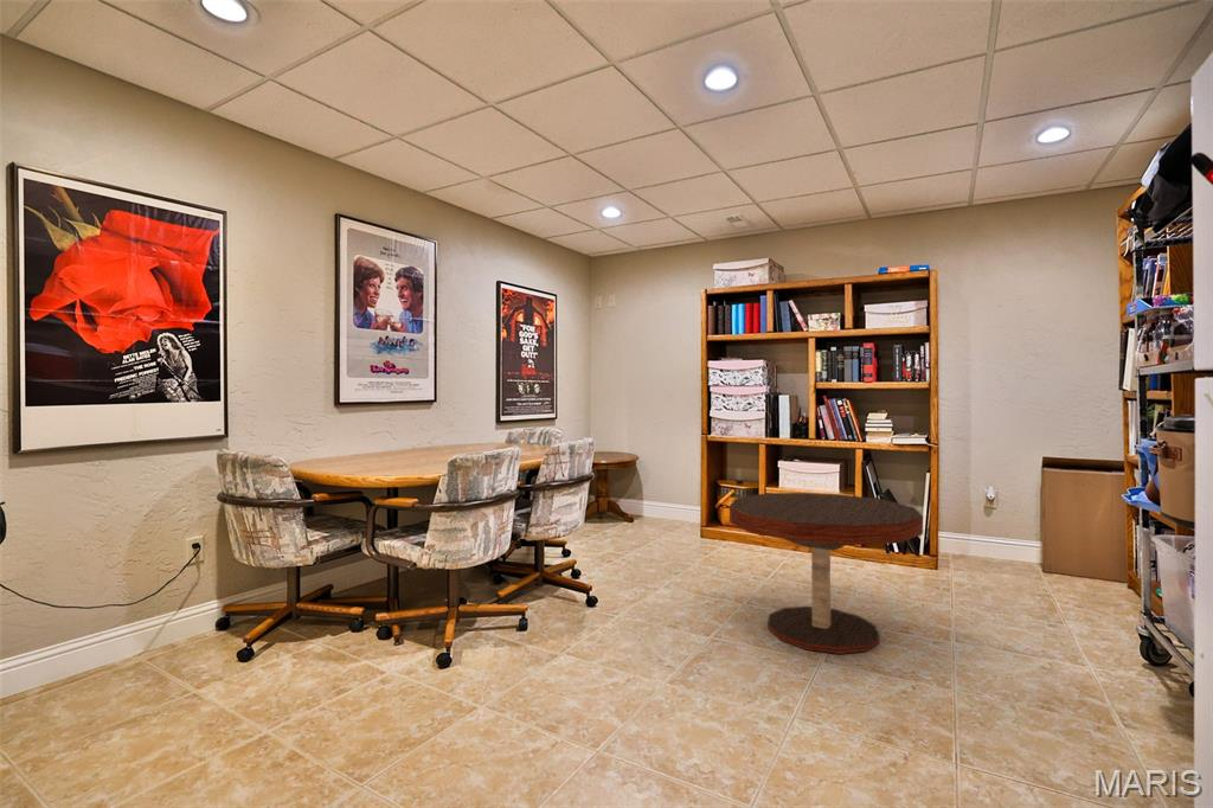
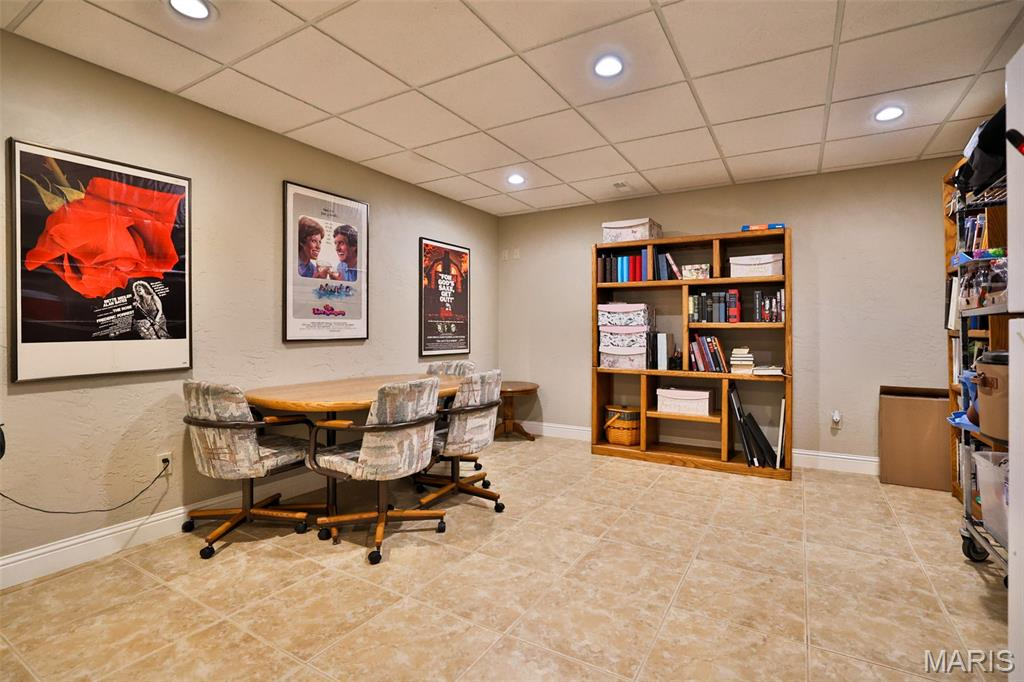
- coffee table [729,492,924,655]
